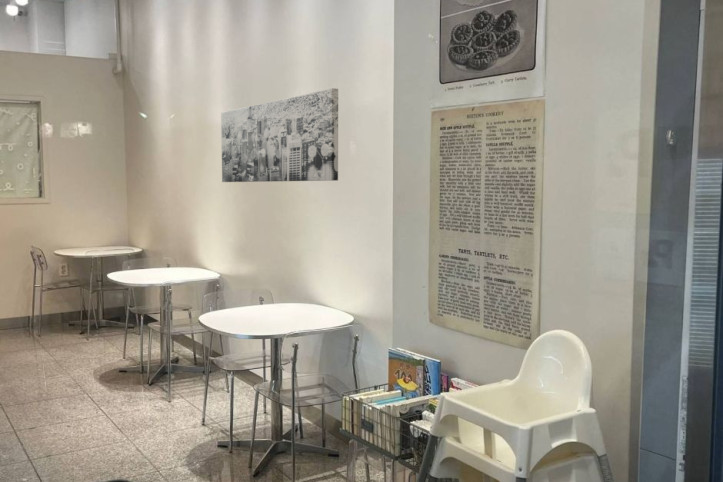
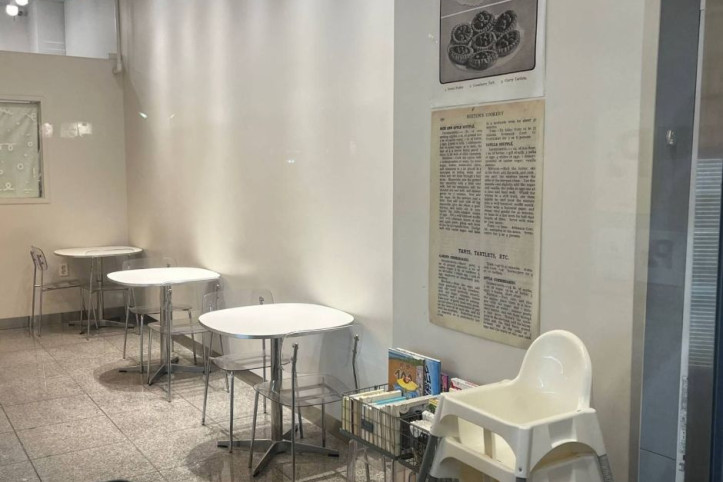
- wall art [220,87,339,183]
